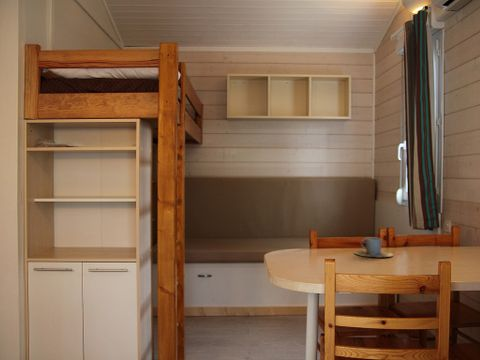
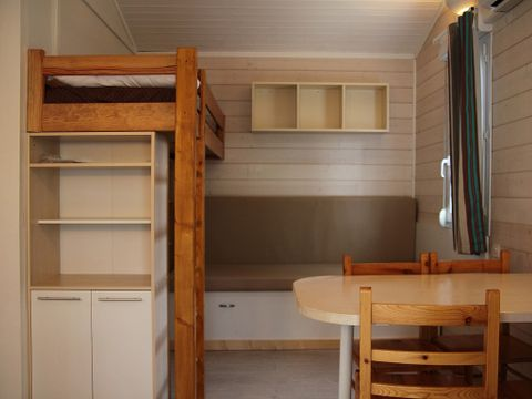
- cup [353,237,394,258]
